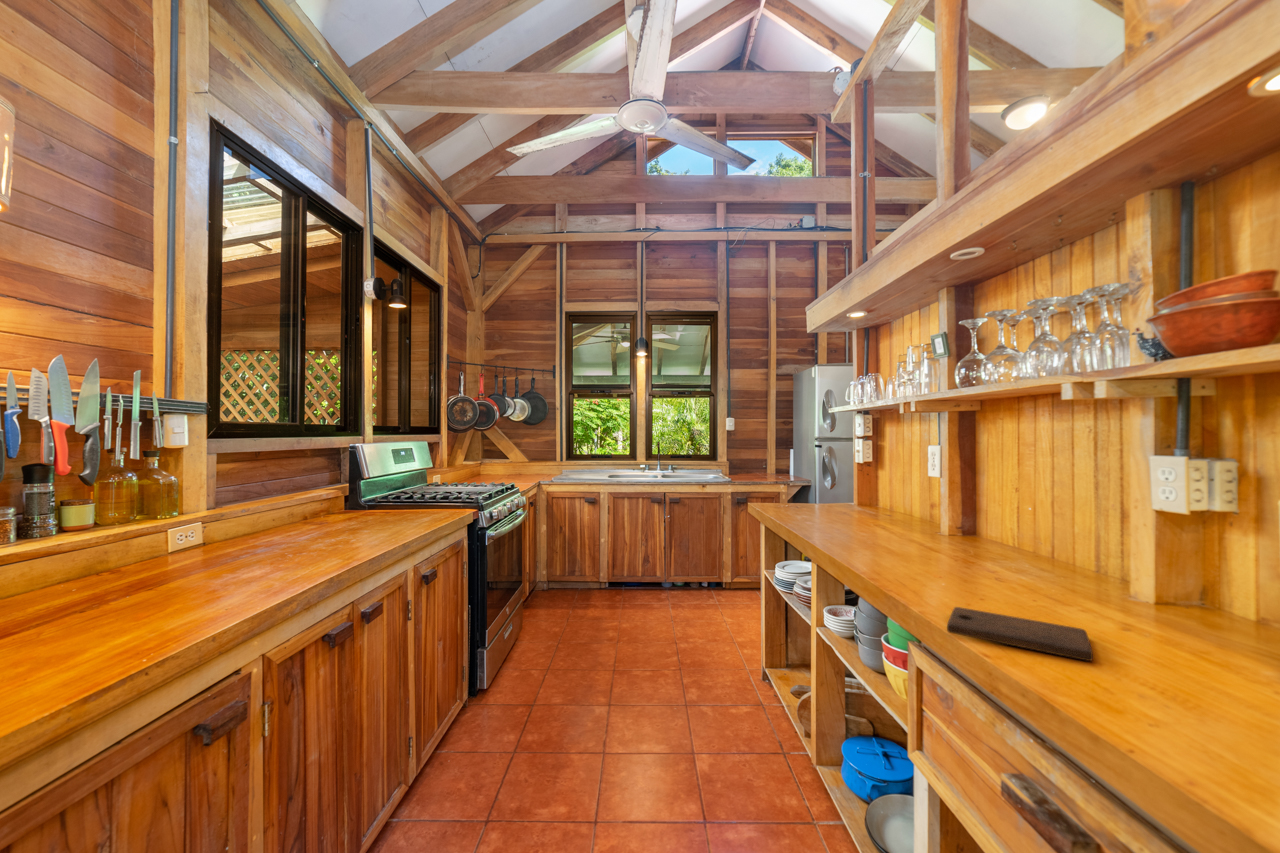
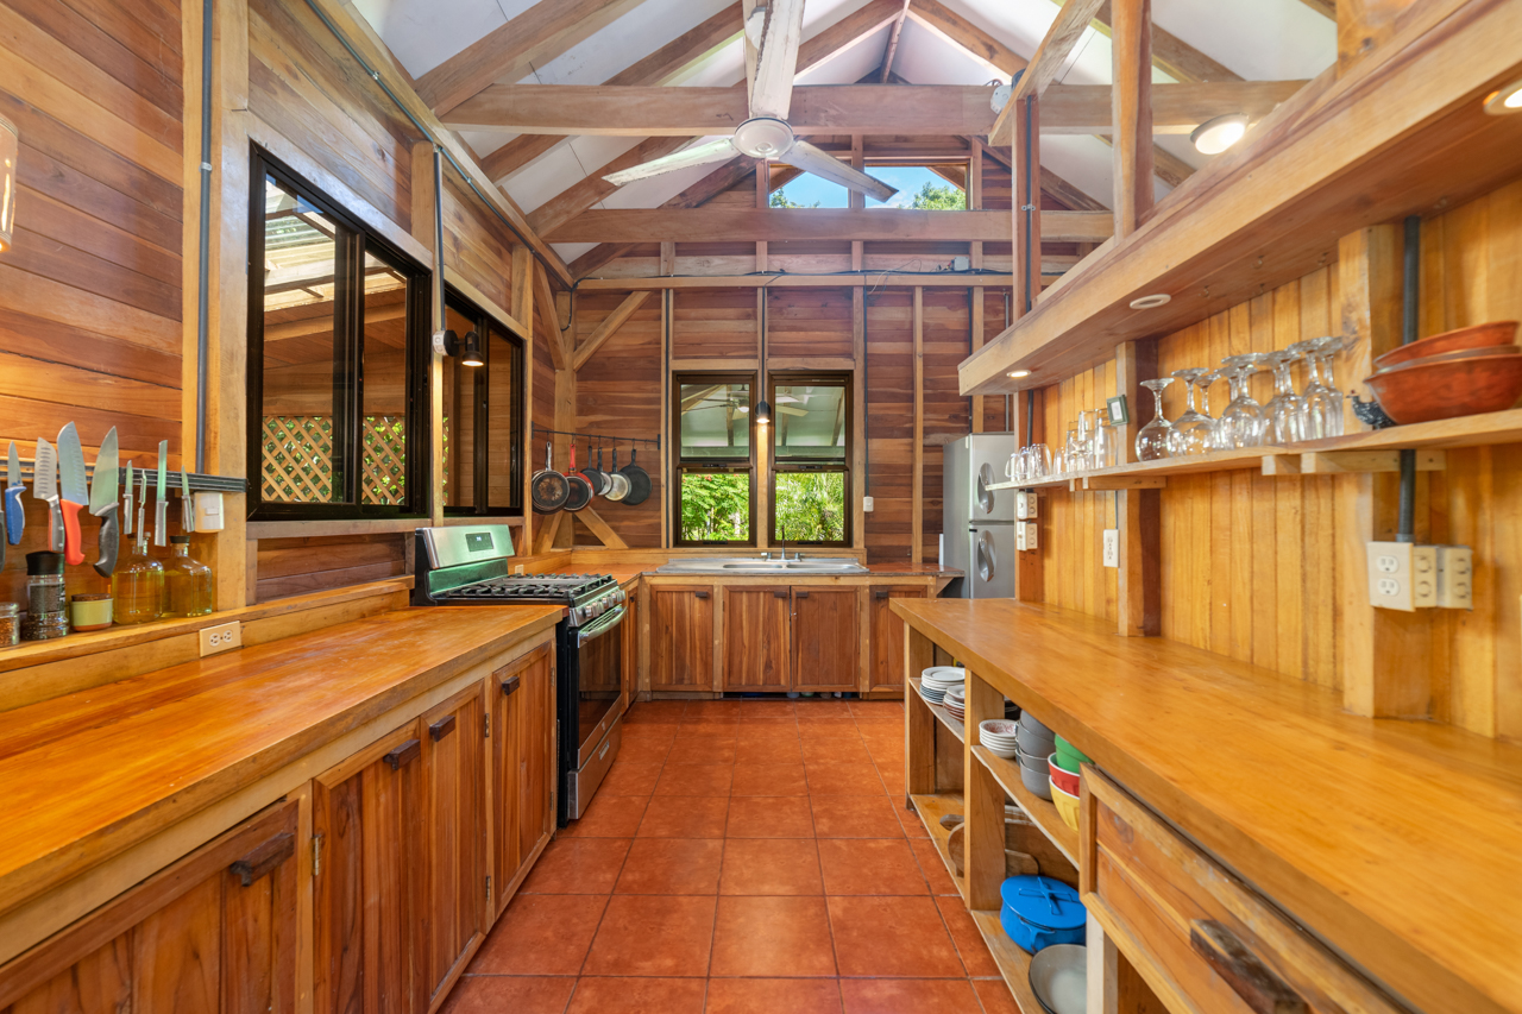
- cutting board [946,606,1094,662]
